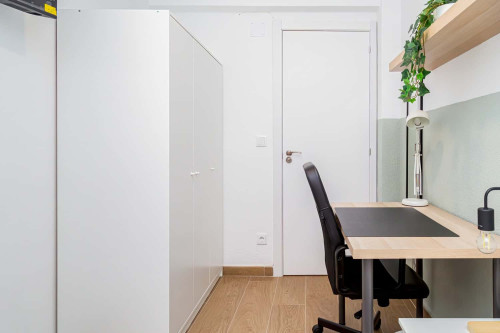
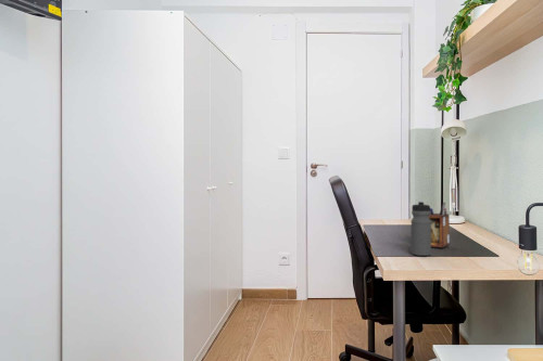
+ water bottle [409,199,432,257]
+ desk organizer [429,202,451,248]
